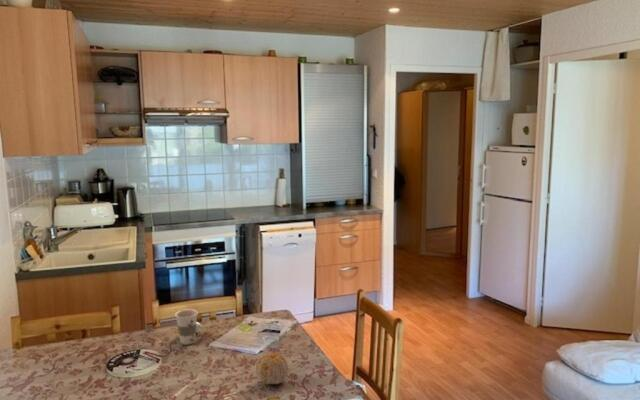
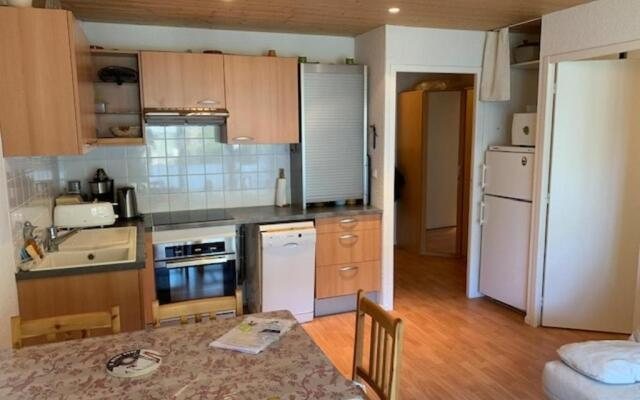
- cup [174,308,203,346]
- fruit [255,352,289,385]
